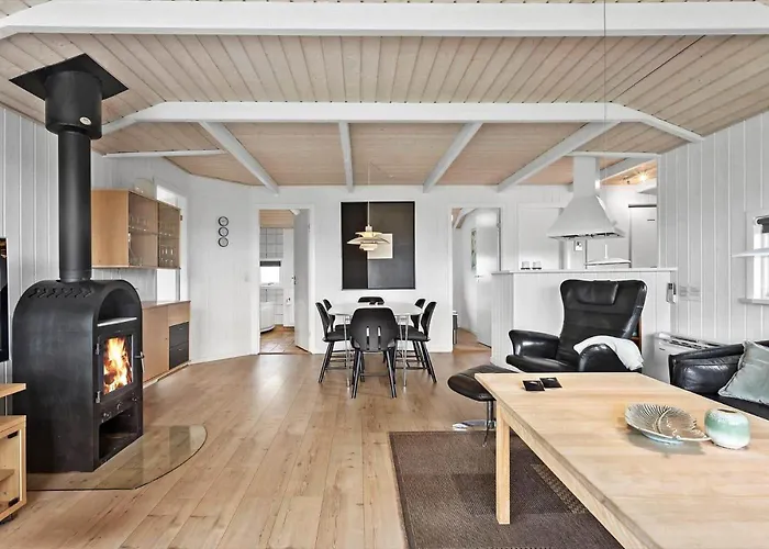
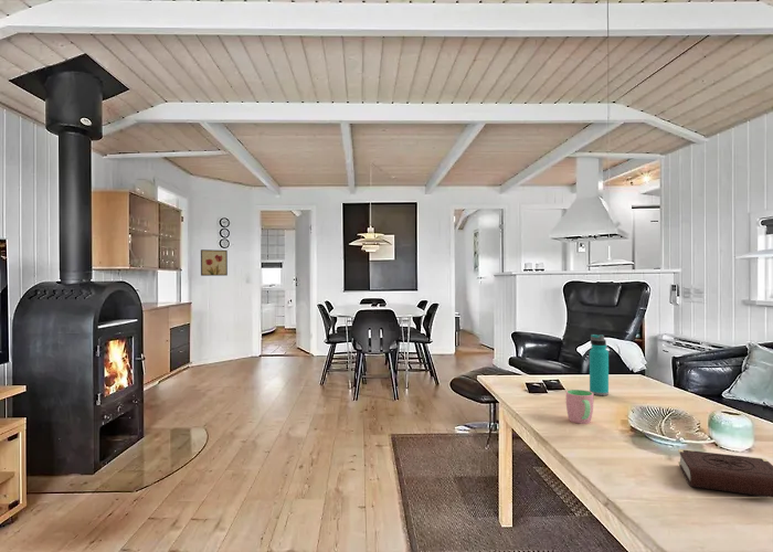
+ cup [565,389,595,425]
+ water bottle [589,333,610,396]
+ book [677,448,773,499]
+ wall art [200,248,229,277]
